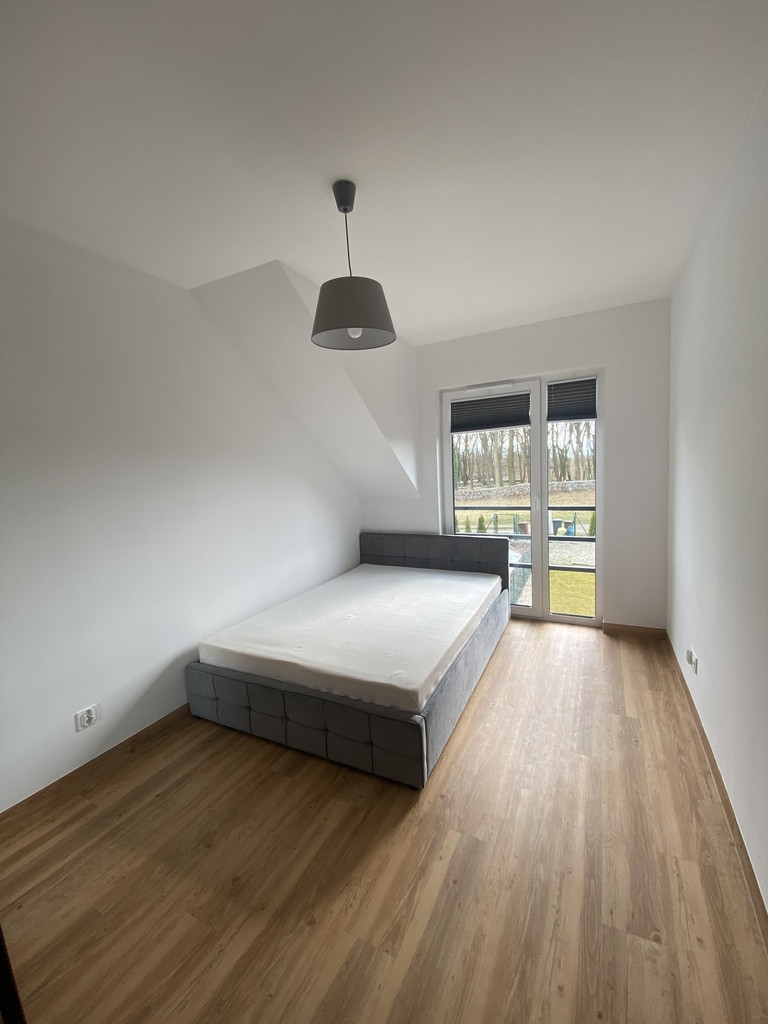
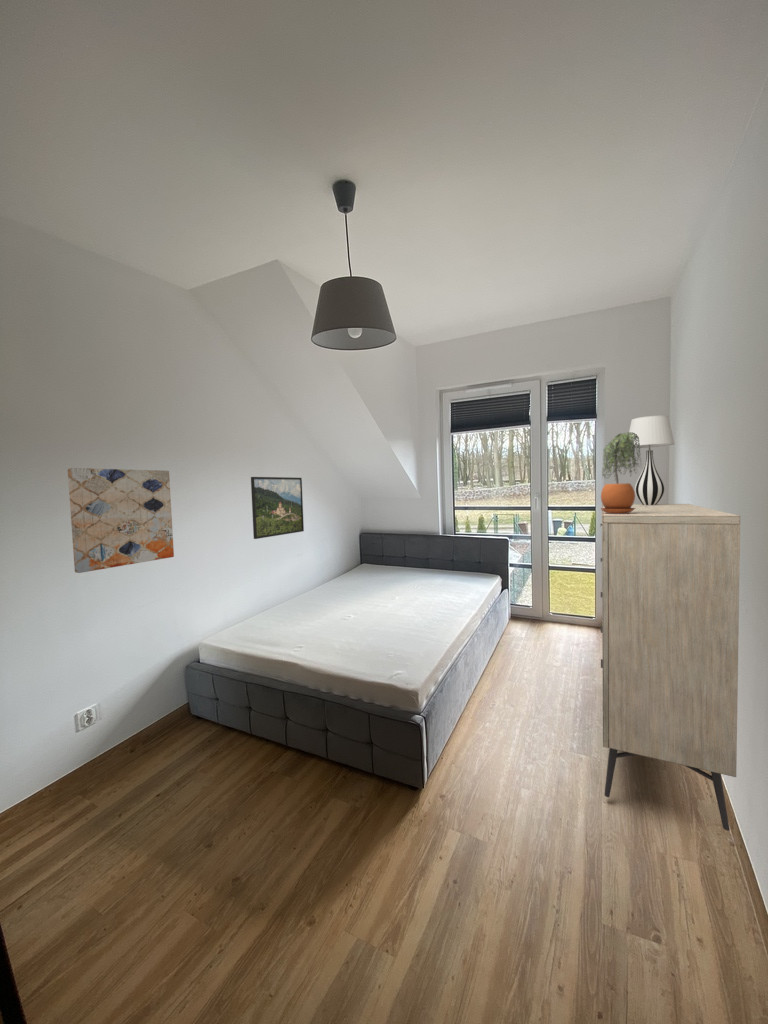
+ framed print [250,476,305,540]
+ dresser [599,503,741,832]
+ table lamp [628,414,675,505]
+ wall art [67,467,175,574]
+ potted plant [599,431,643,514]
